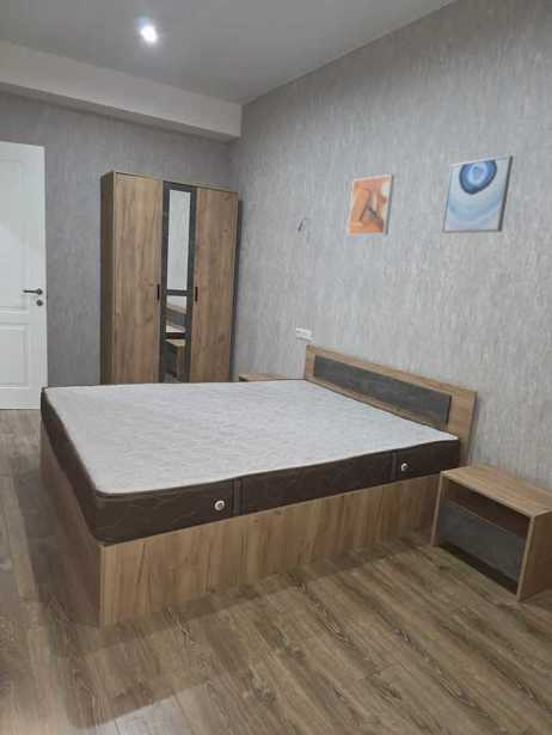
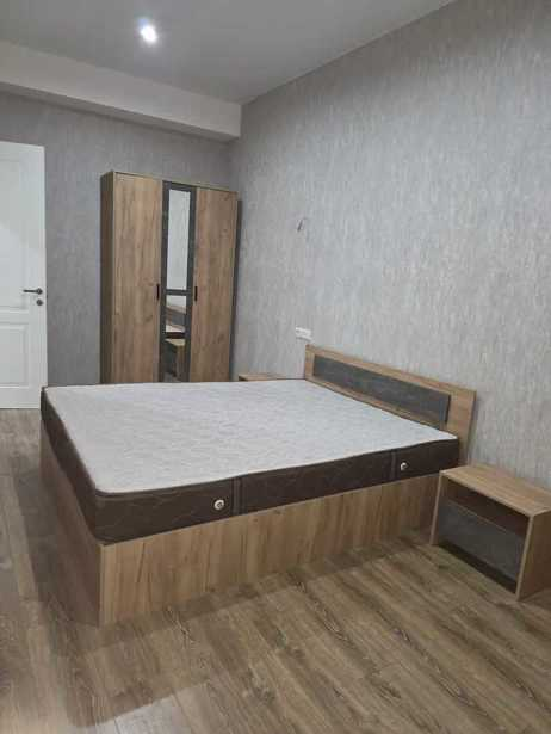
- wall art [441,154,514,234]
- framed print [346,173,395,237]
